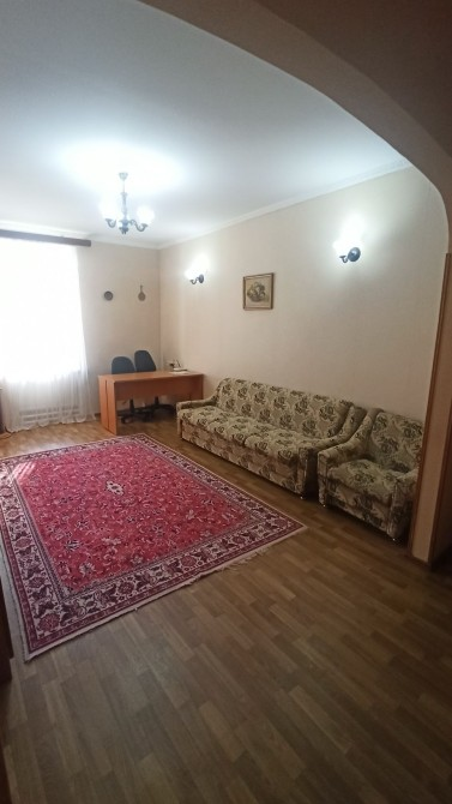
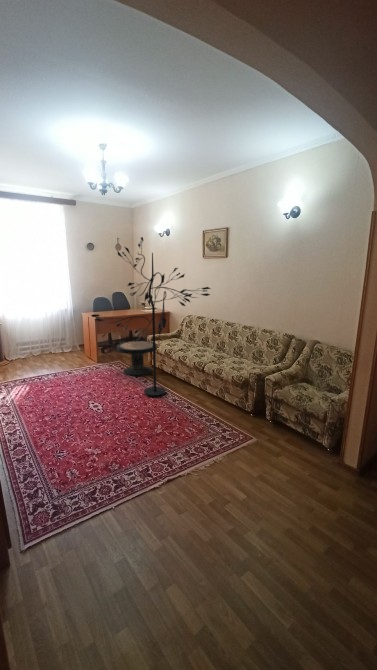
+ side table [116,340,158,377]
+ floor lamp [90,236,212,398]
